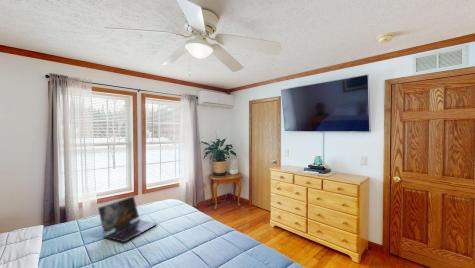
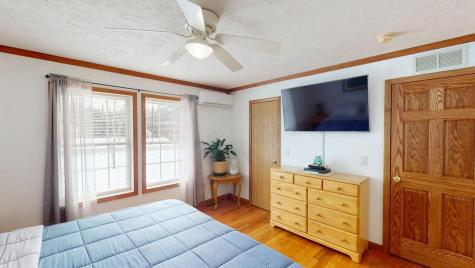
- laptop [97,195,159,243]
